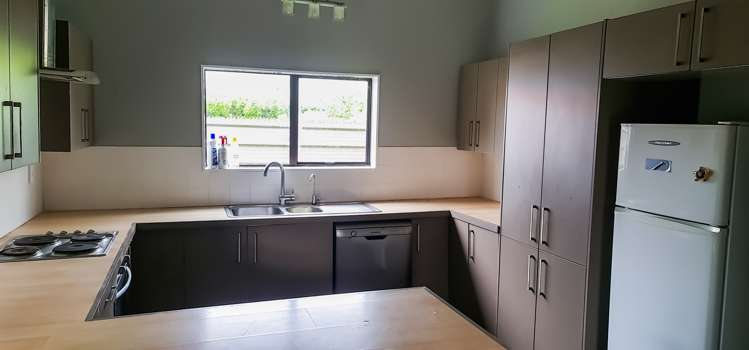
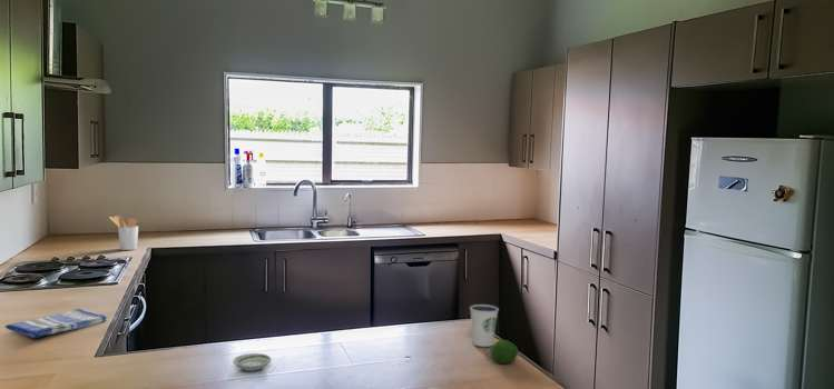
+ dish towel [4,308,108,339]
+ dixie cup [469,303,500,348]
+ fruit [489,339,520,365]
+ utensil holder [108,215,139,251]
+ saucer [232,352,273,372]
